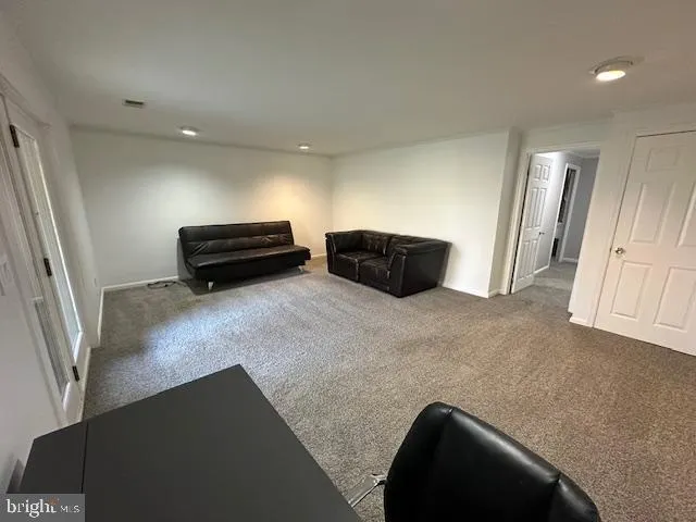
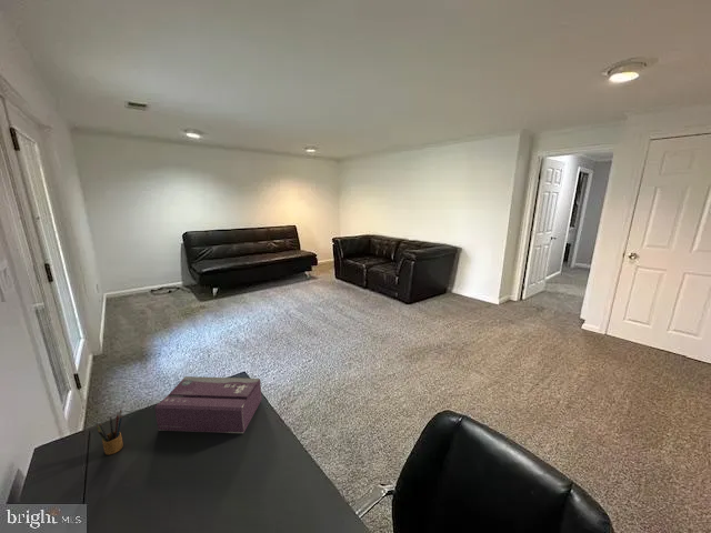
+ pencil box [96,409,124,456]
+ tissue box [153,375,263,434]
